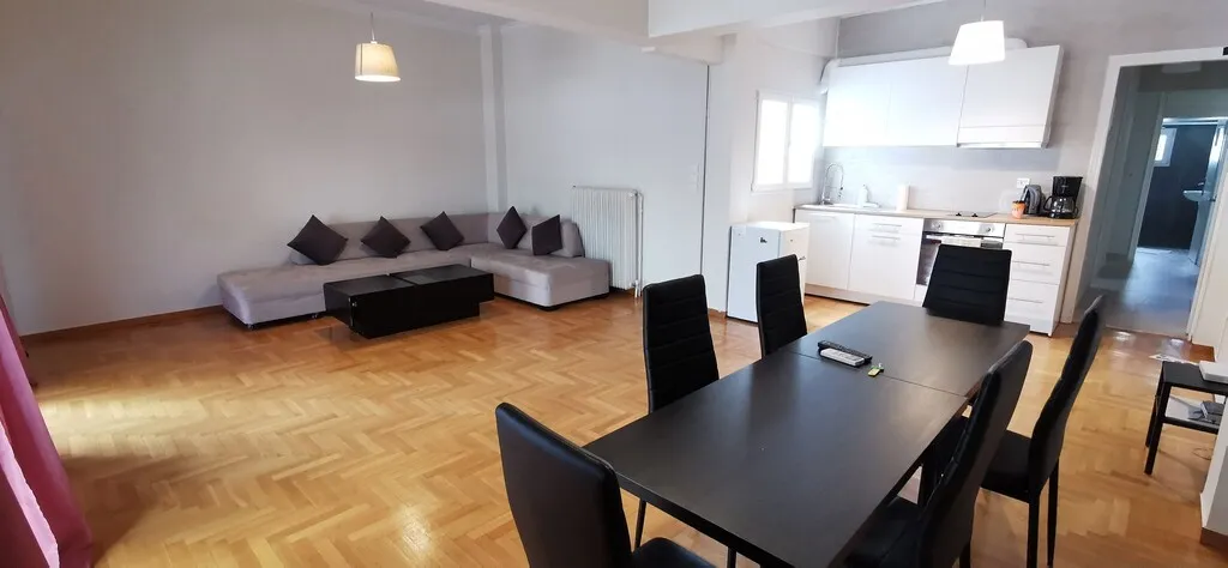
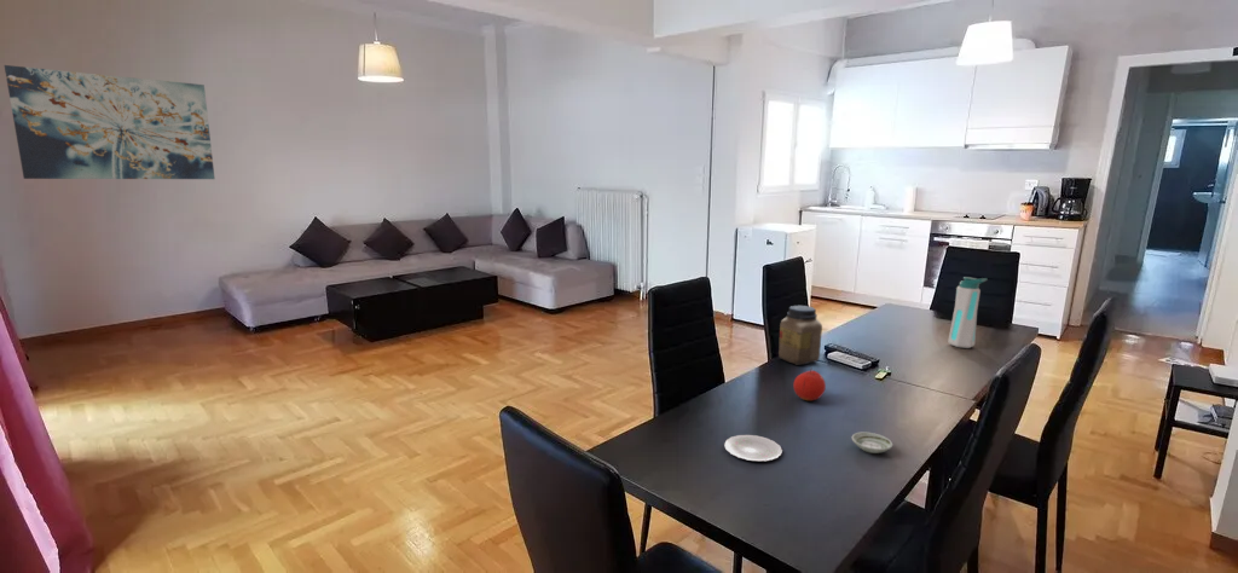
+ saucer [850,432,893,455]
+ jar [777,305,823,366]
+ water bottle [947,276,988,349]
+ fruit [792,366,827,401]
+ wall art [2,64,216,180]
+ plate [723,434,783,462]
